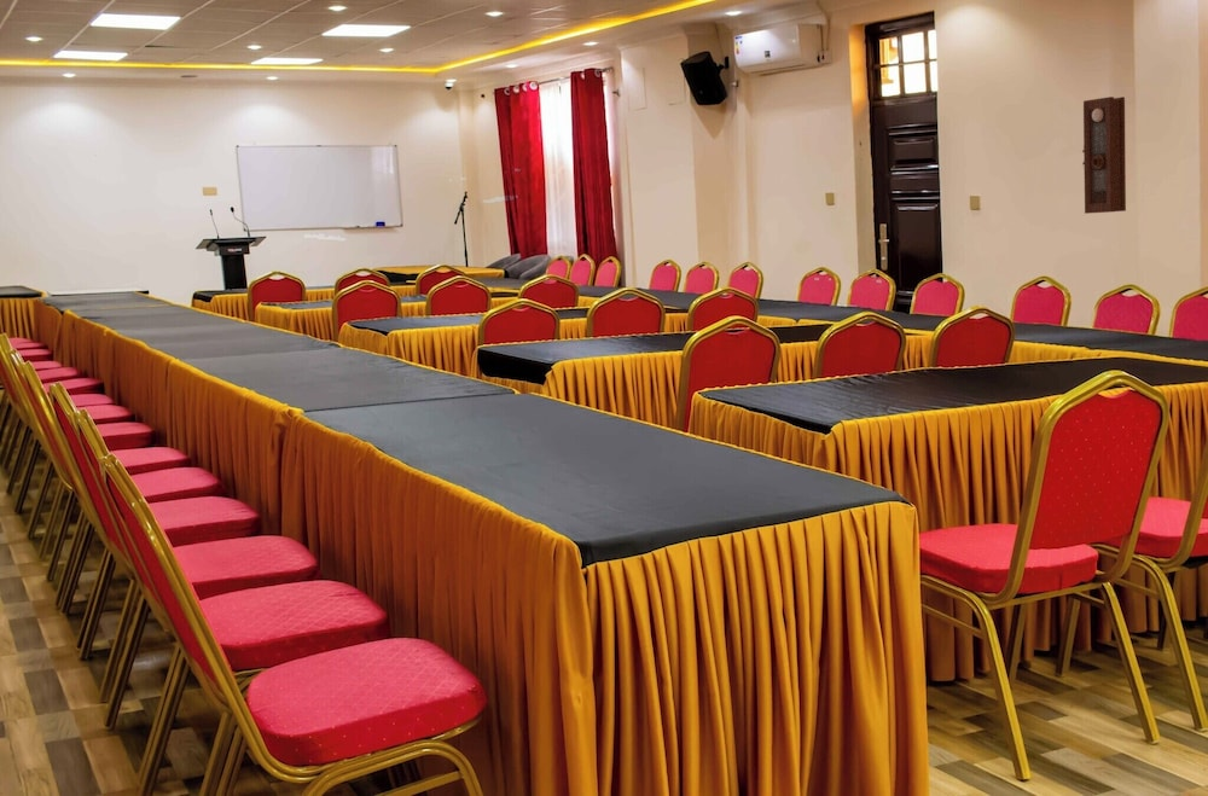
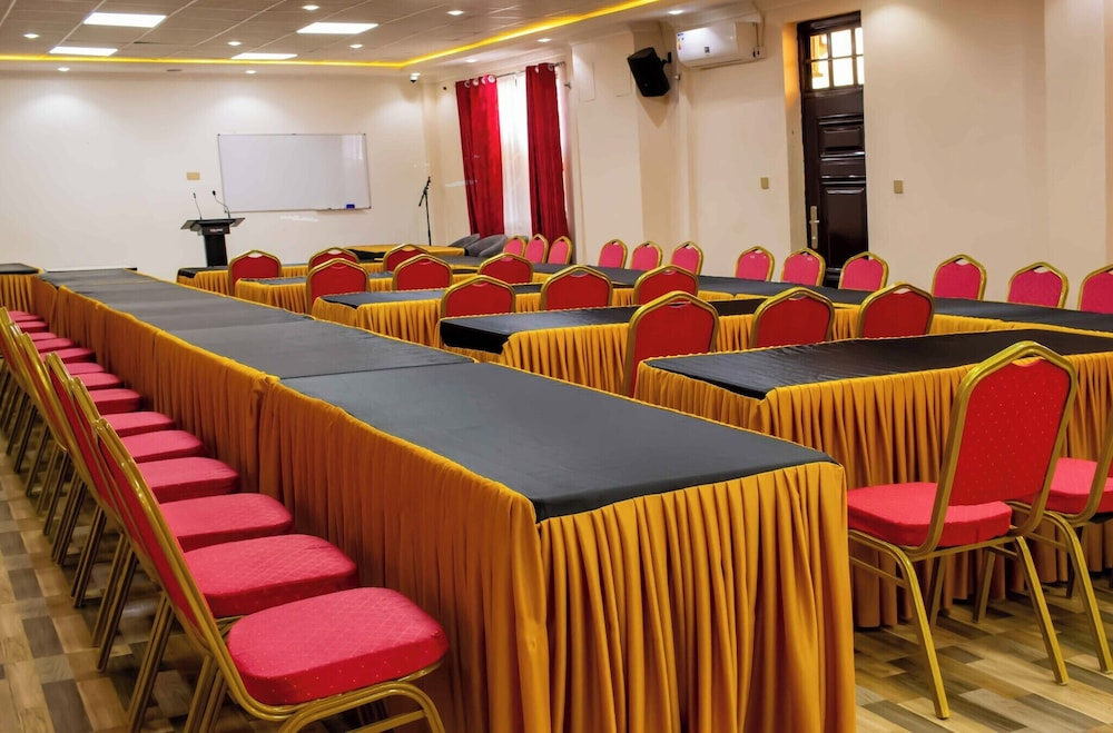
- pendulum clock [1081,95,1127,215]
